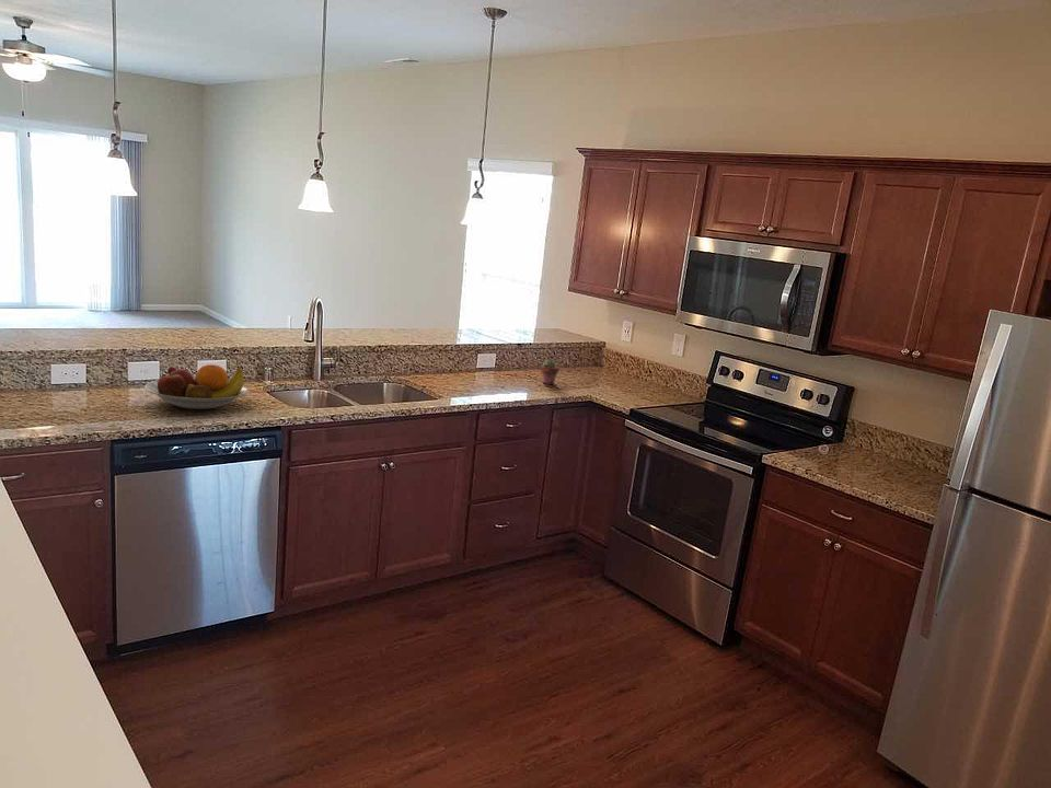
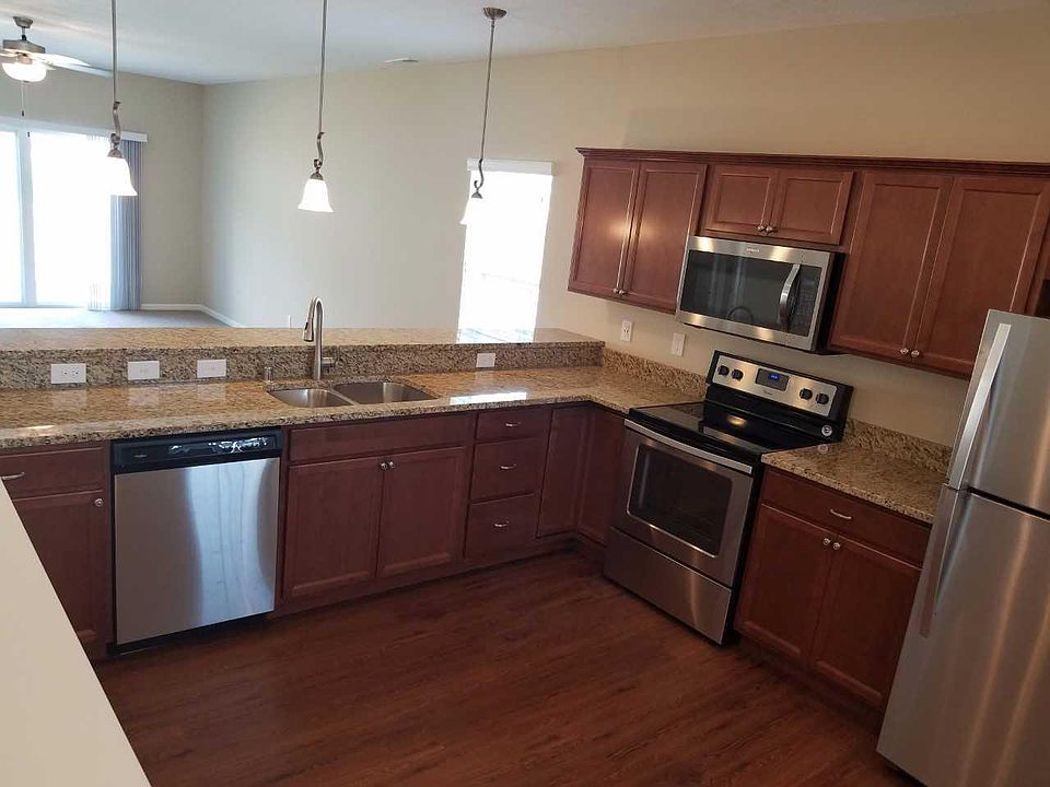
- fruit bowl [145,363,250,410]
- potted succulent [540,359,559,385]
